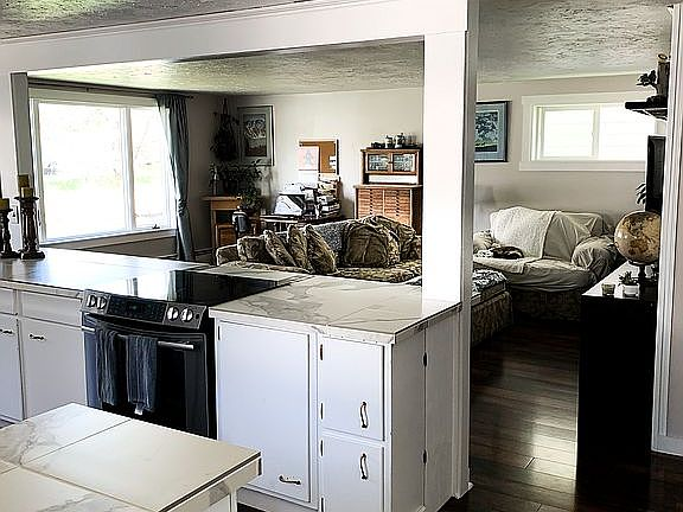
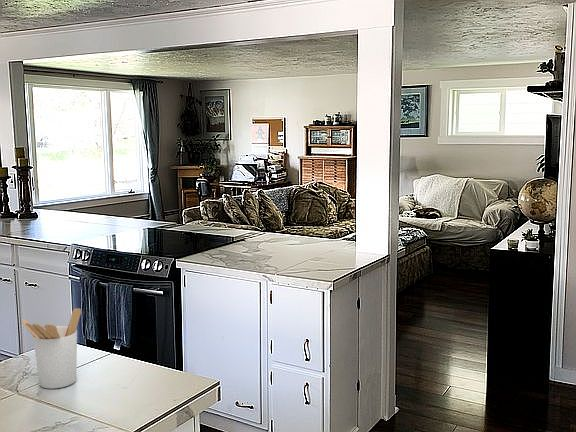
+ utensil holder [21,307,82,390]
